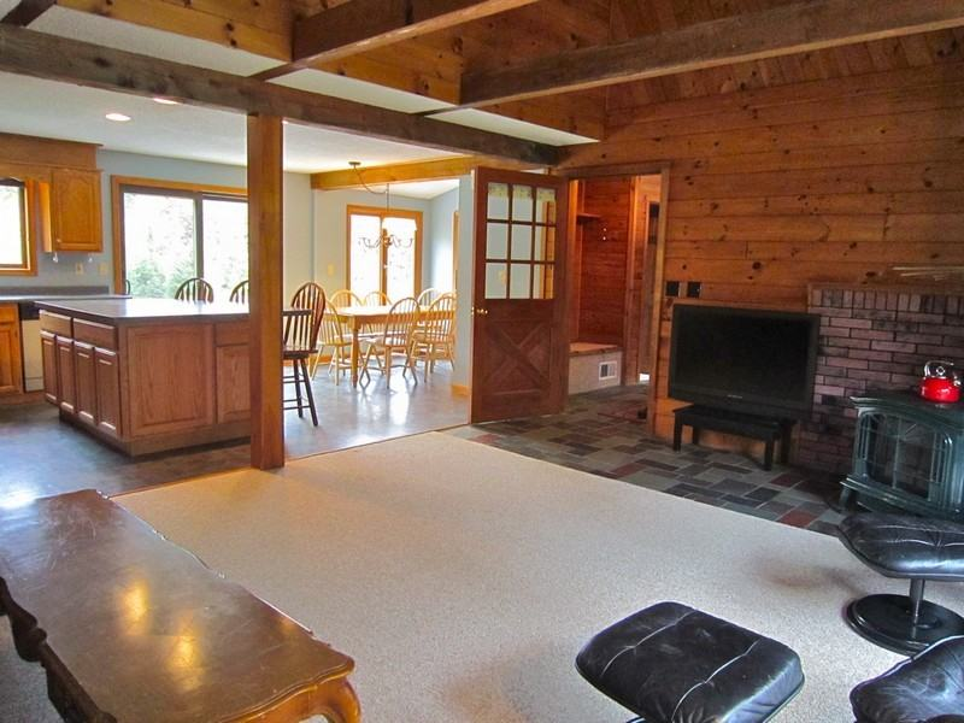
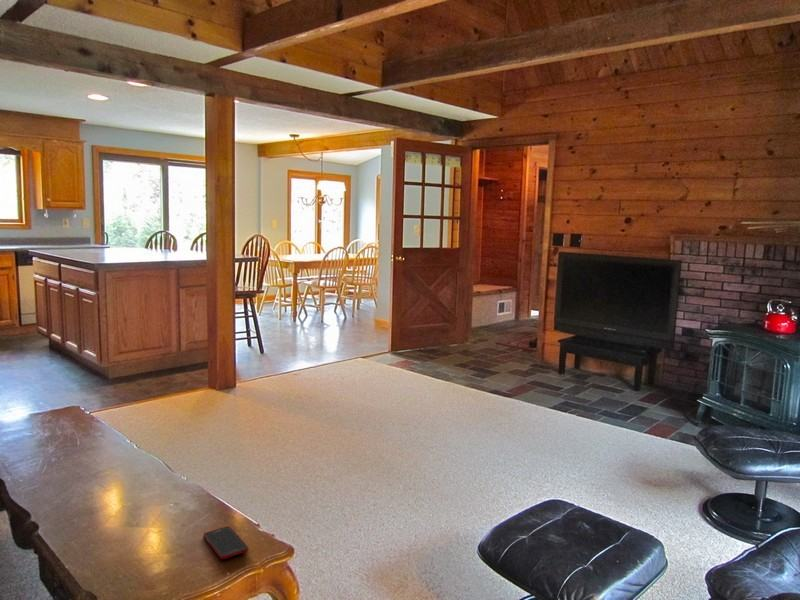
+ cell phone [203,525,249,560]
